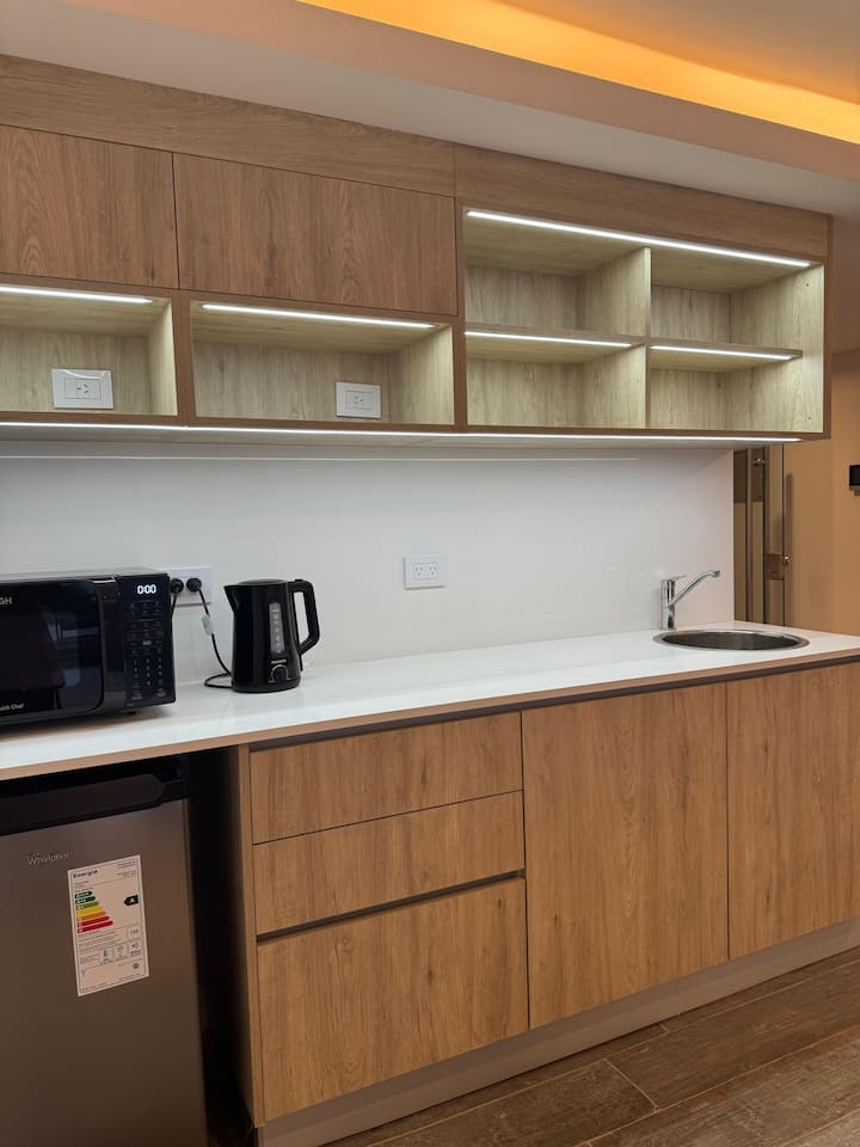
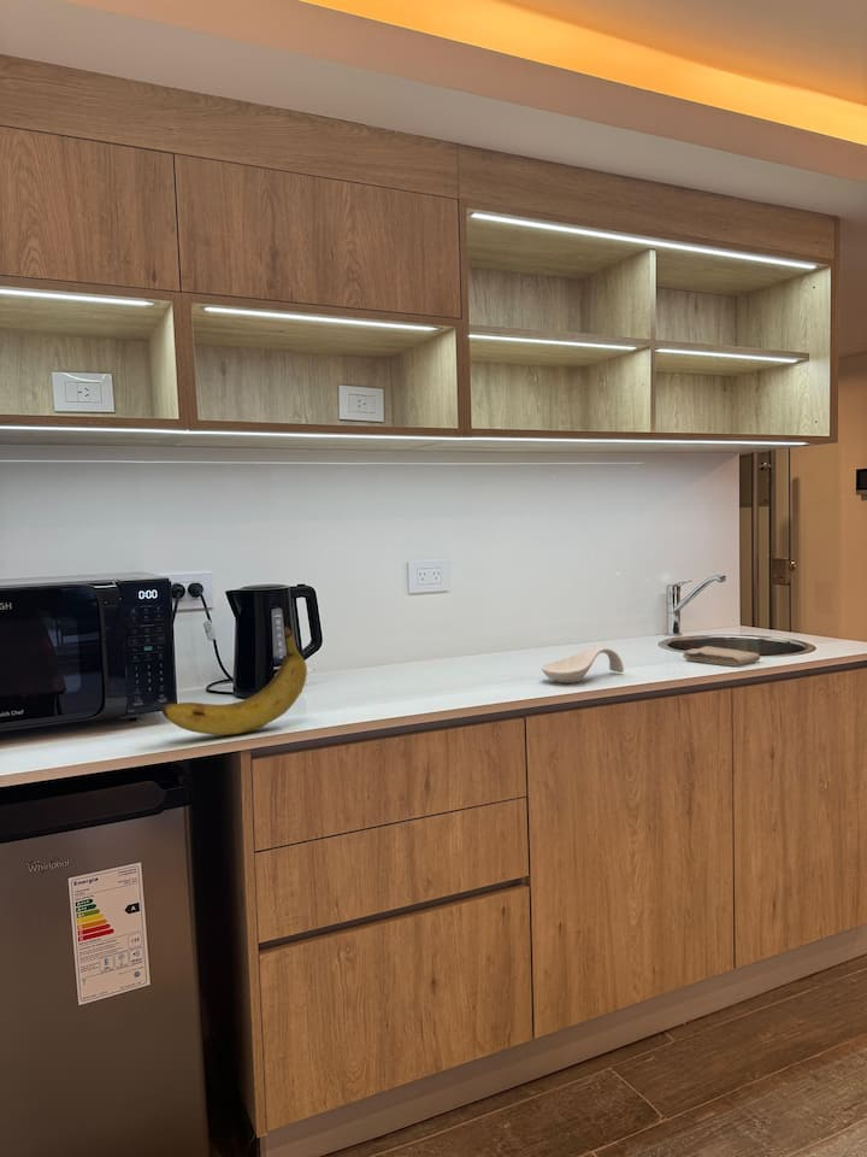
+ banana [160,626,308,736]
+ spoon rest [541,646,625,685]
+ washcloth [682,645,761,668]
